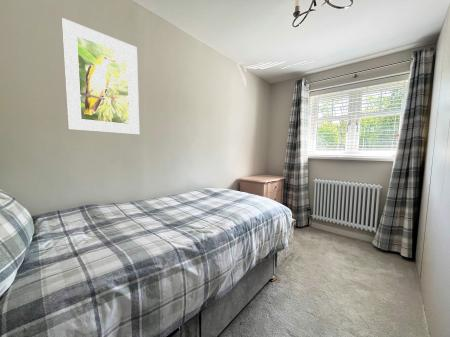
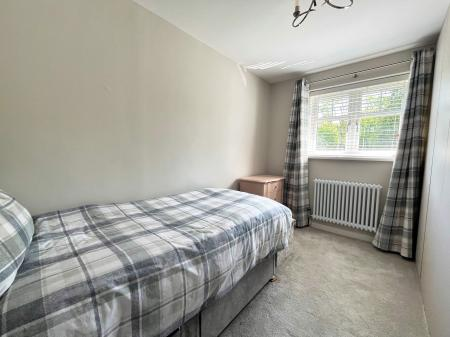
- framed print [60,17,140,135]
